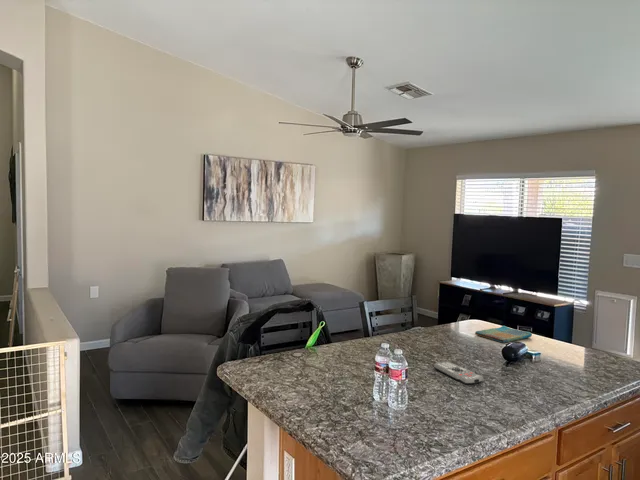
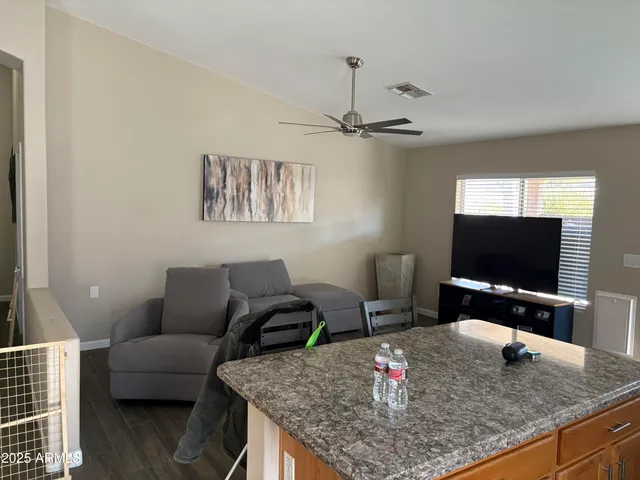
- dish towel [474,325,533,344]
- remote control [433,361,484,385]
